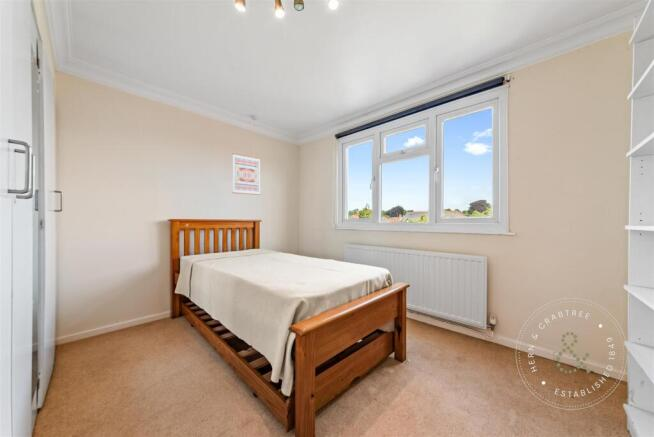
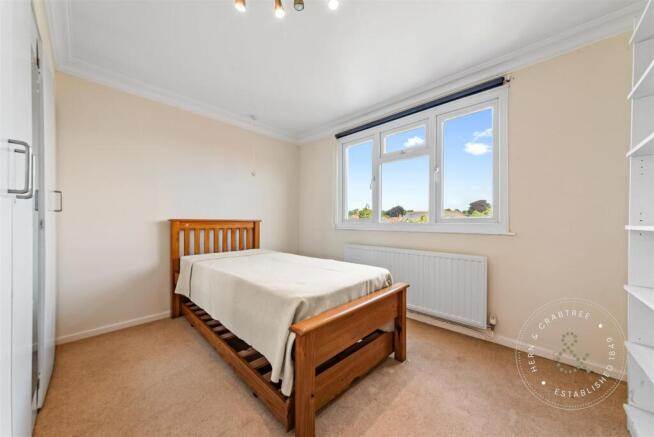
- wall art [232,152,261,196]
